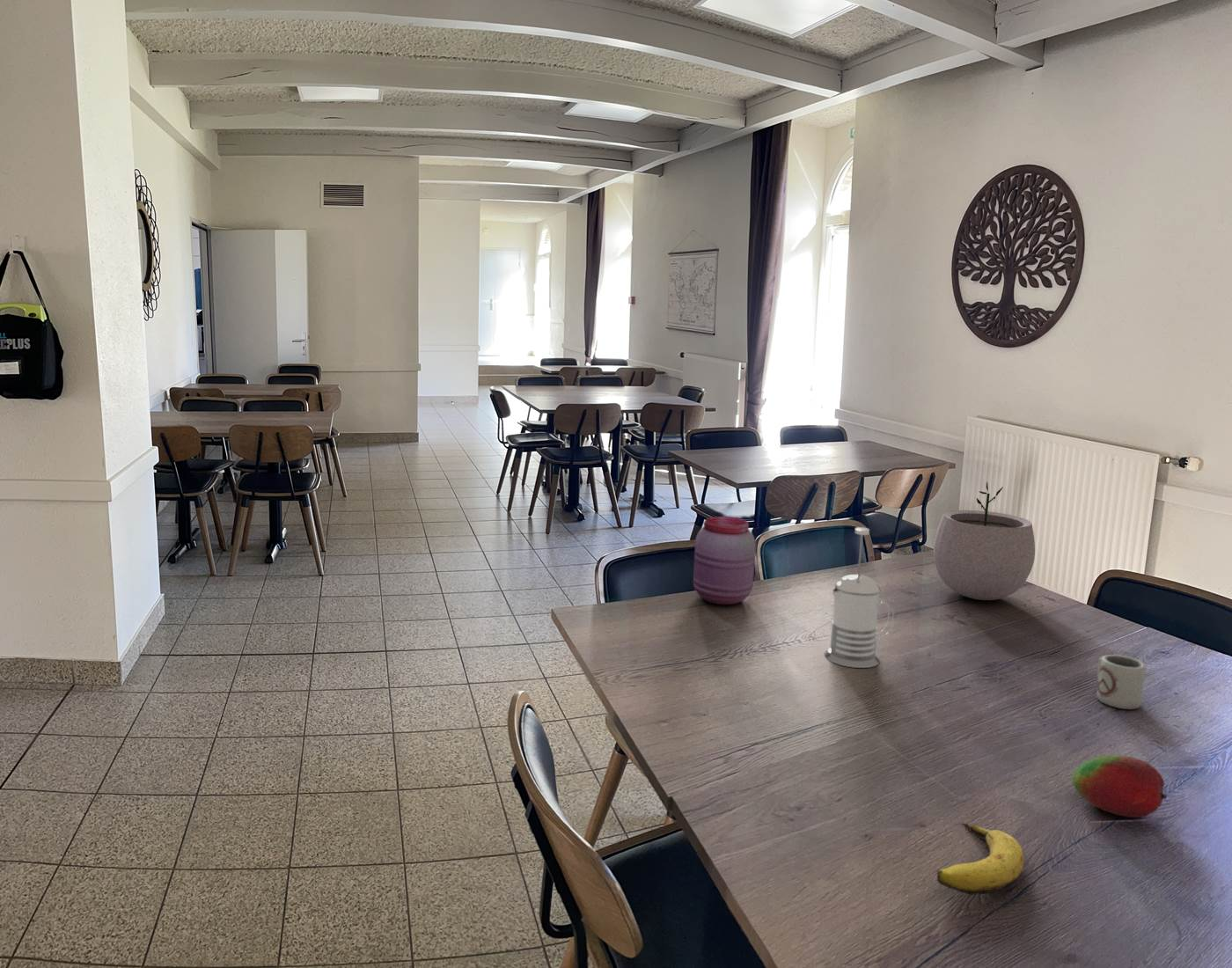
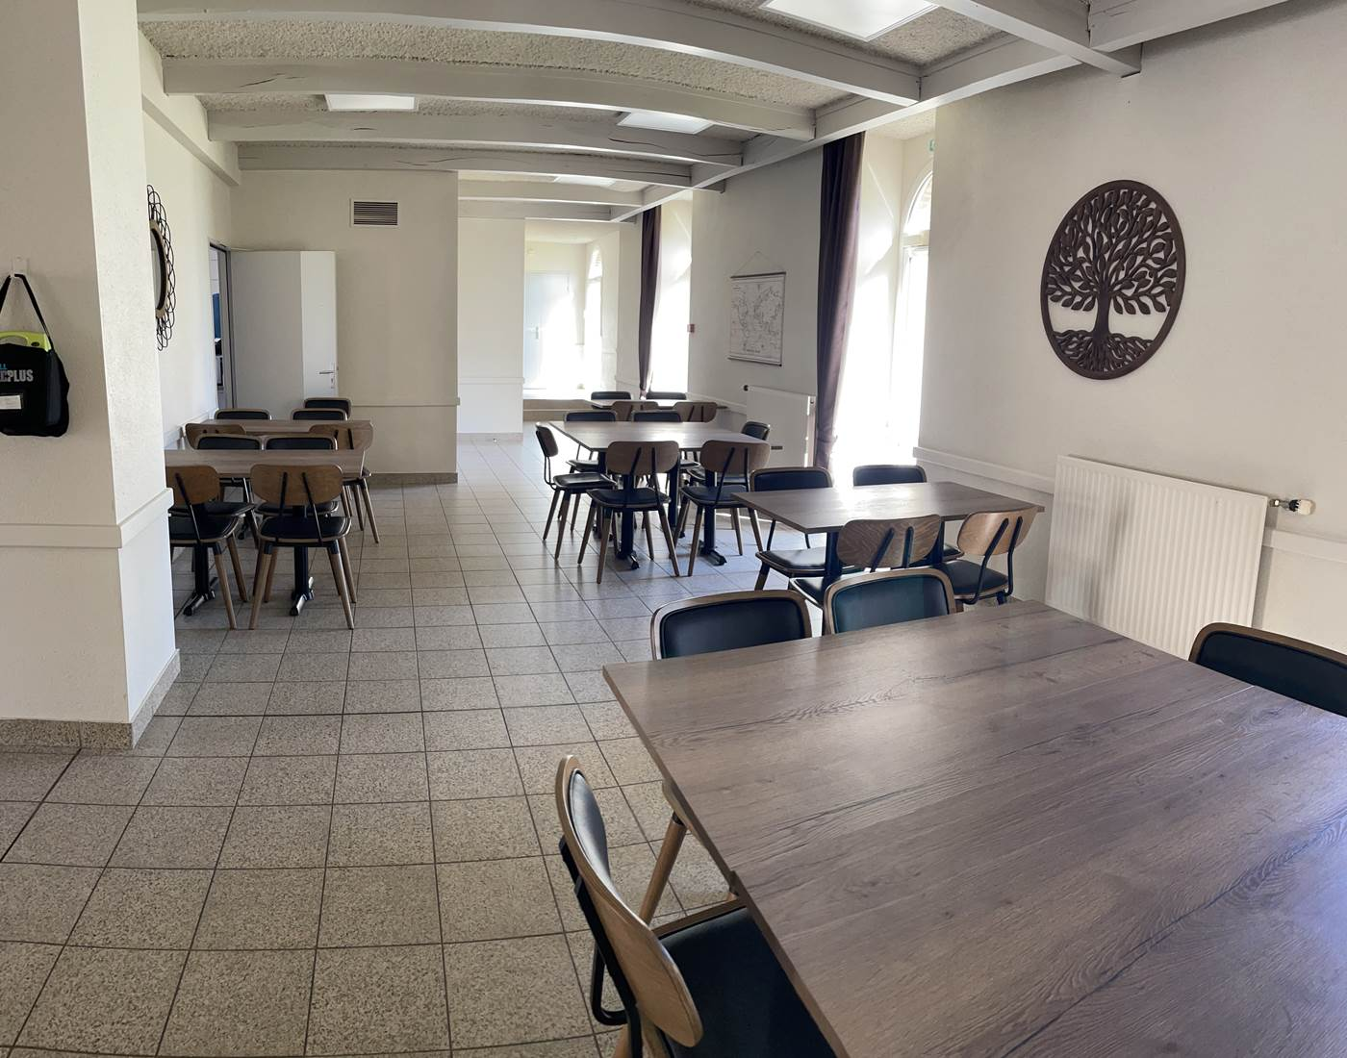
- french press [824,526,895,669]
- cup [1096,654,1148,710]
- fruit [1071,754,1168,818]
- plant pot [933,480,1036,601]
- jar [693,516,757,605]
- banana [936,822,1024,896]
